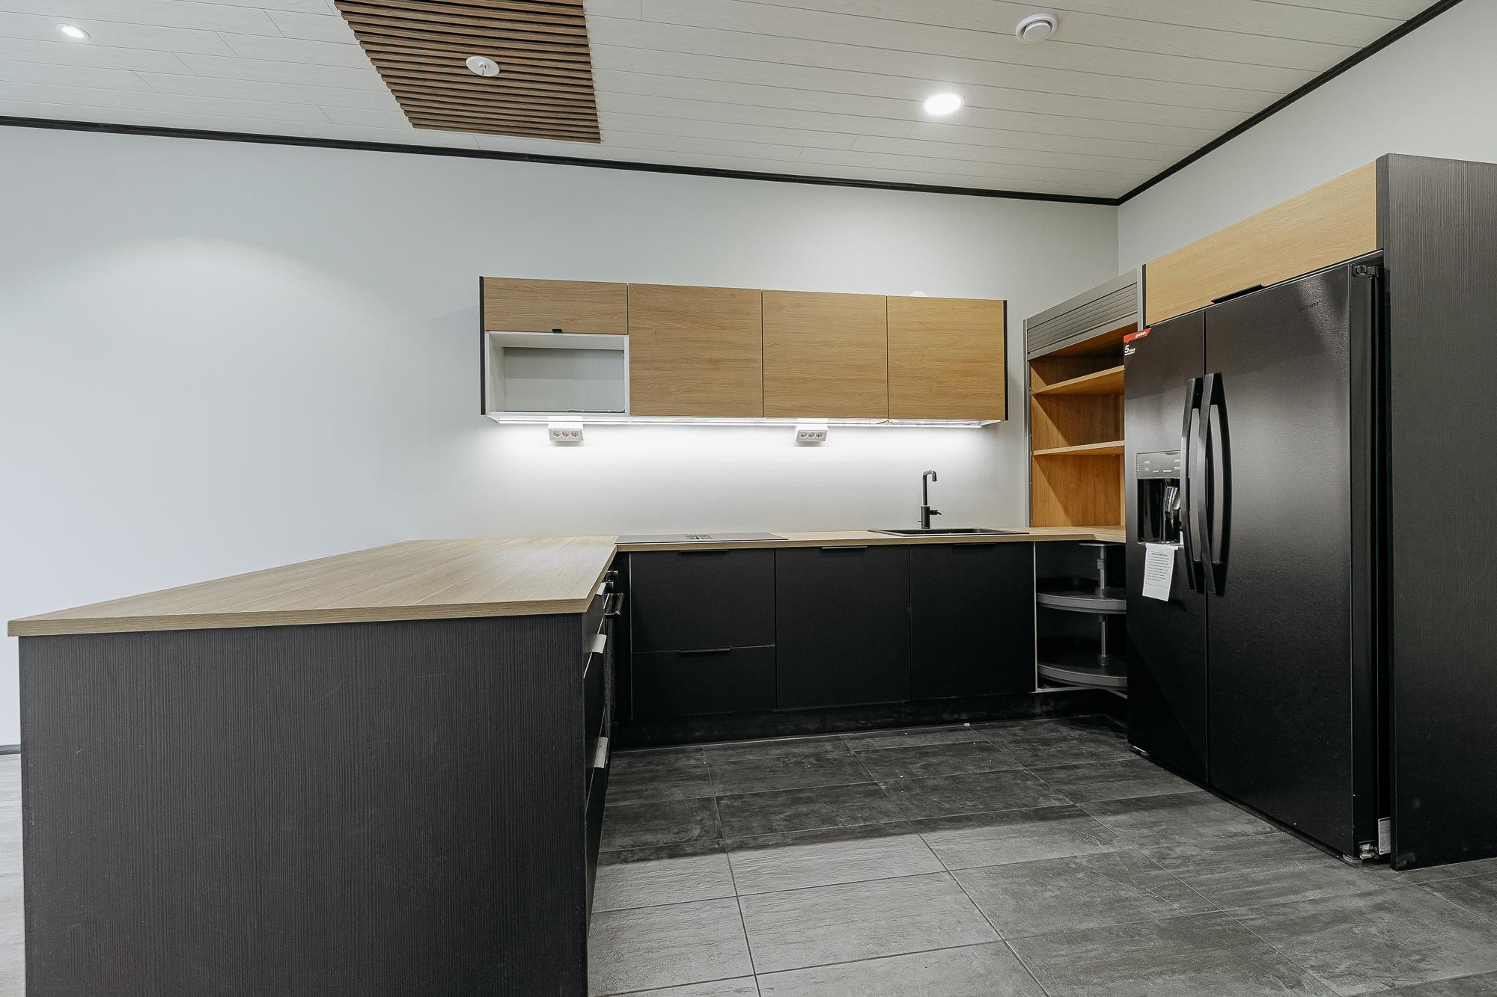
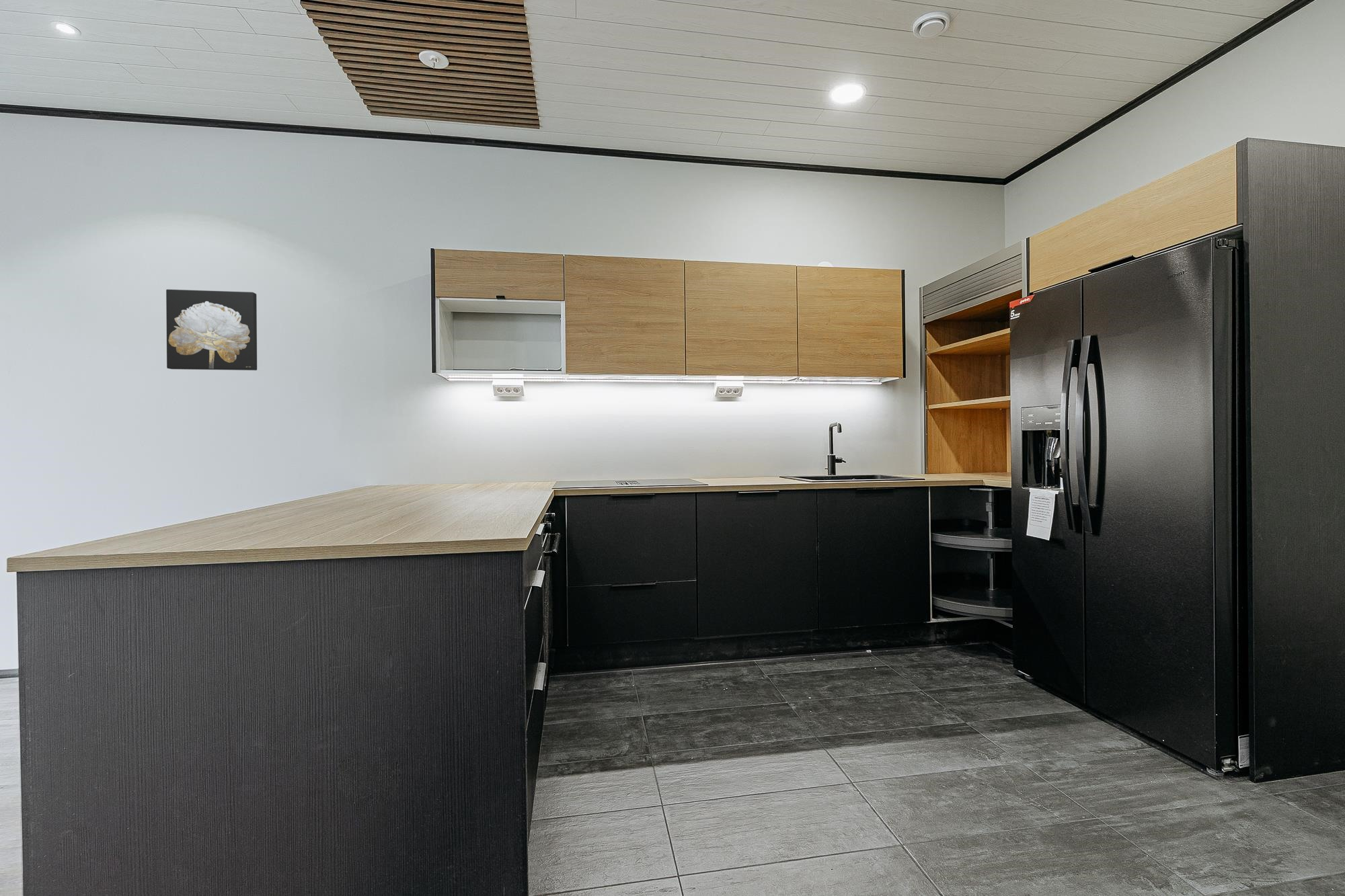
+ wall art [165,289,258,371]
